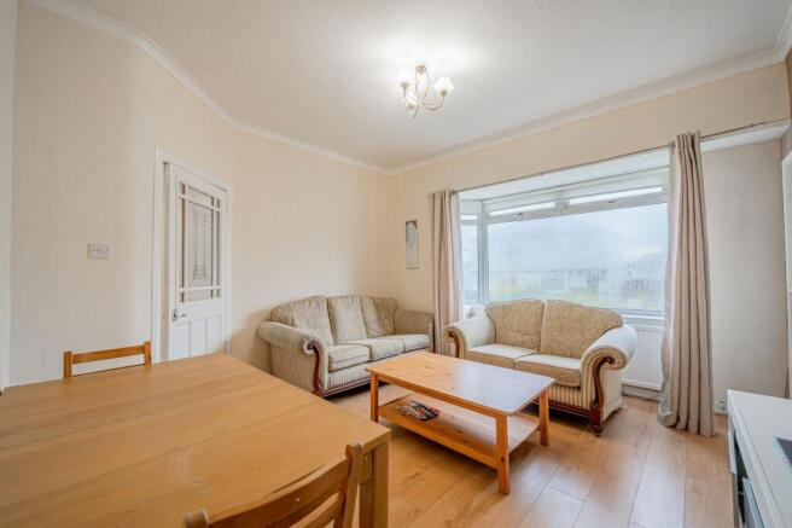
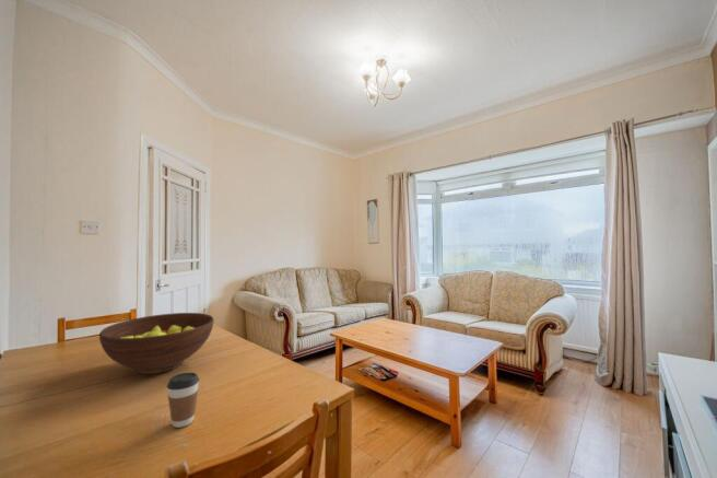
+ fruit bowl [98,312,215,375]
+ coffee cup [166,372,200,429]
